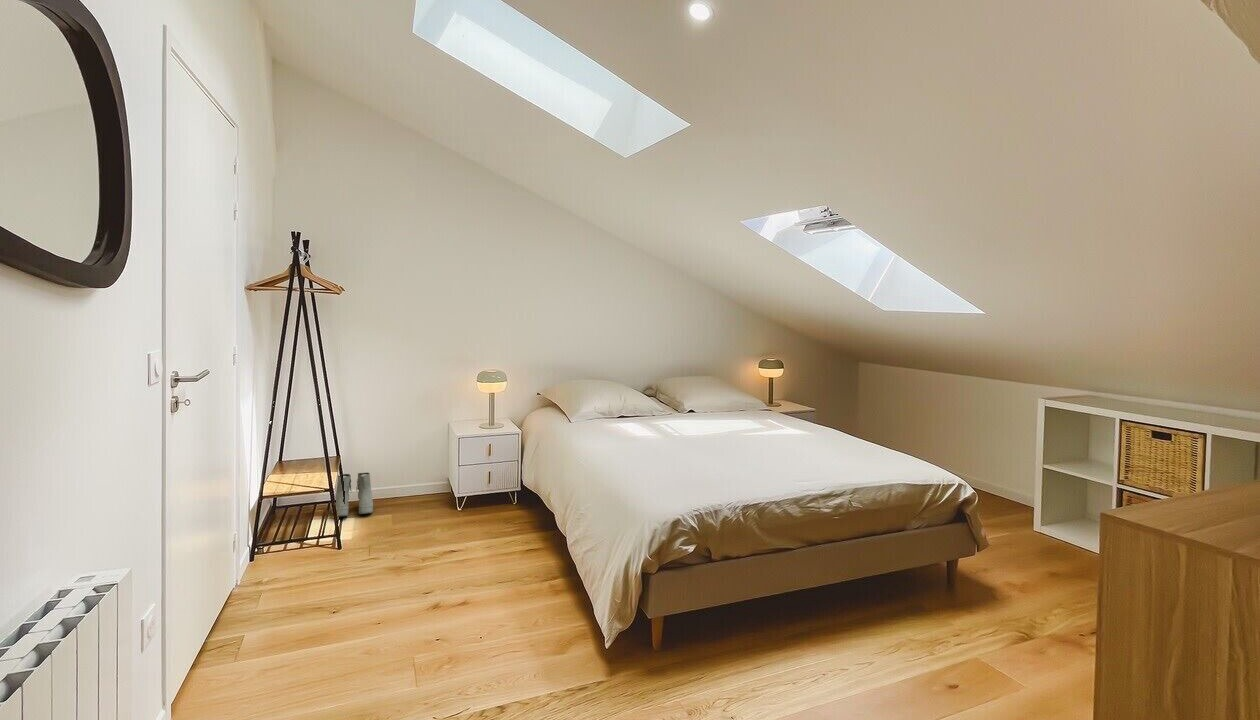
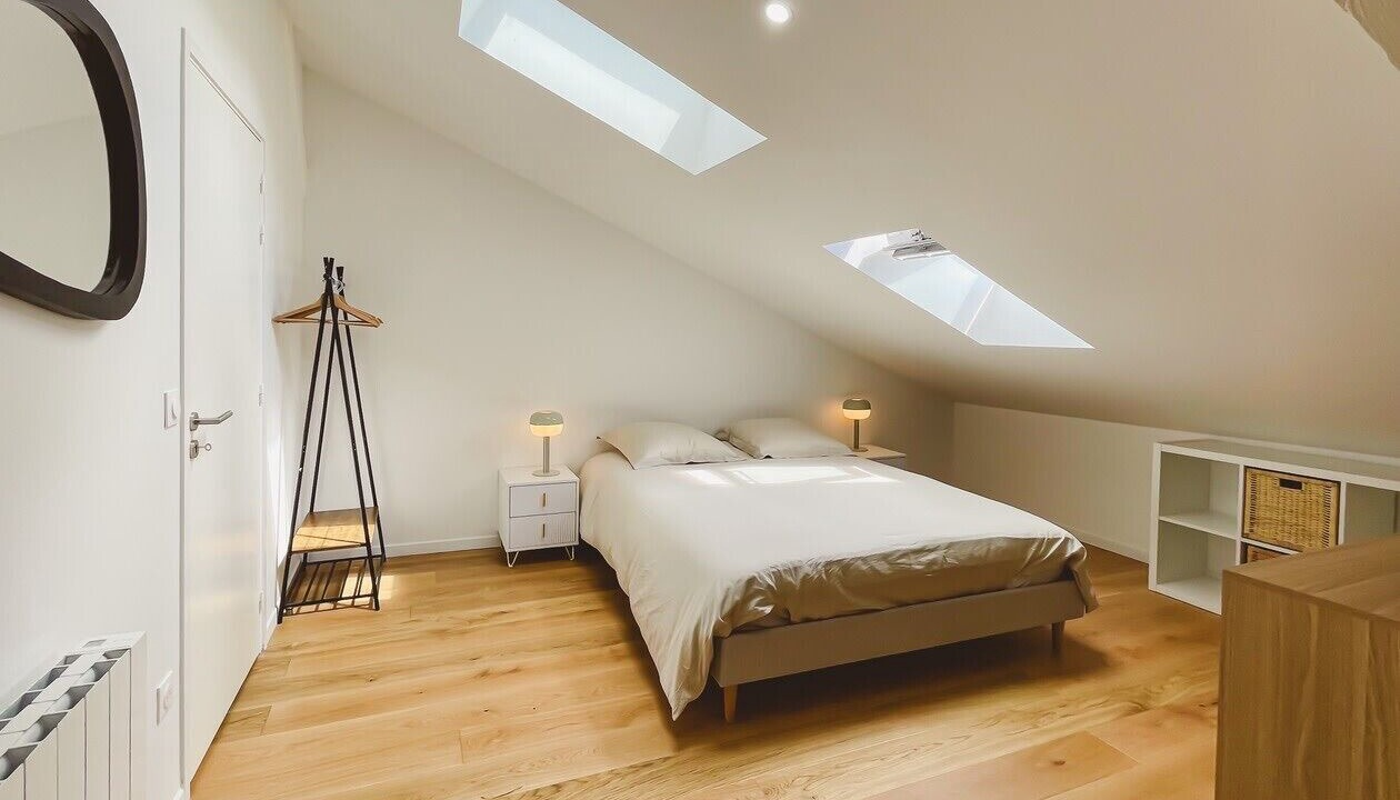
- boots [334,472,374,518]
